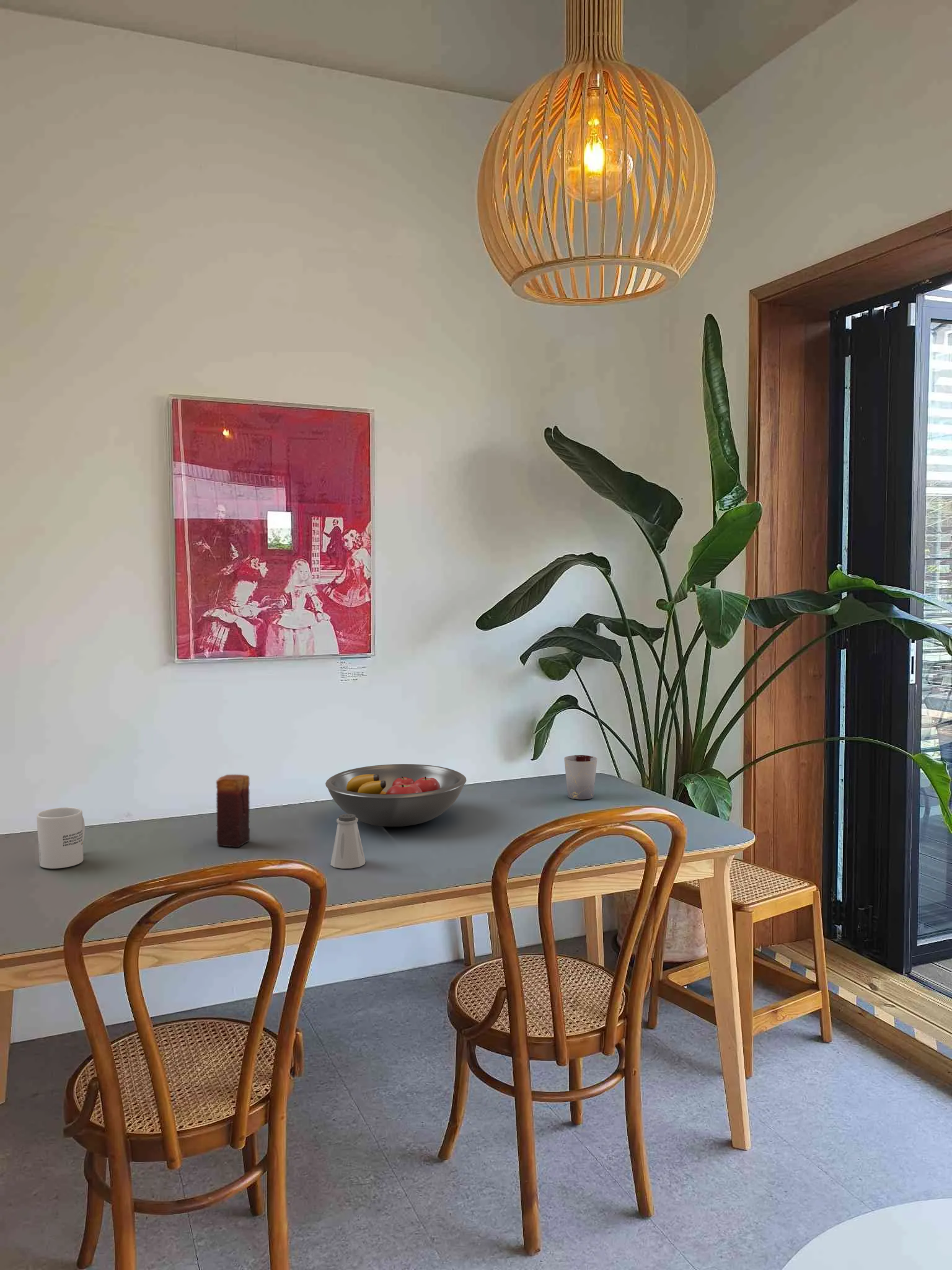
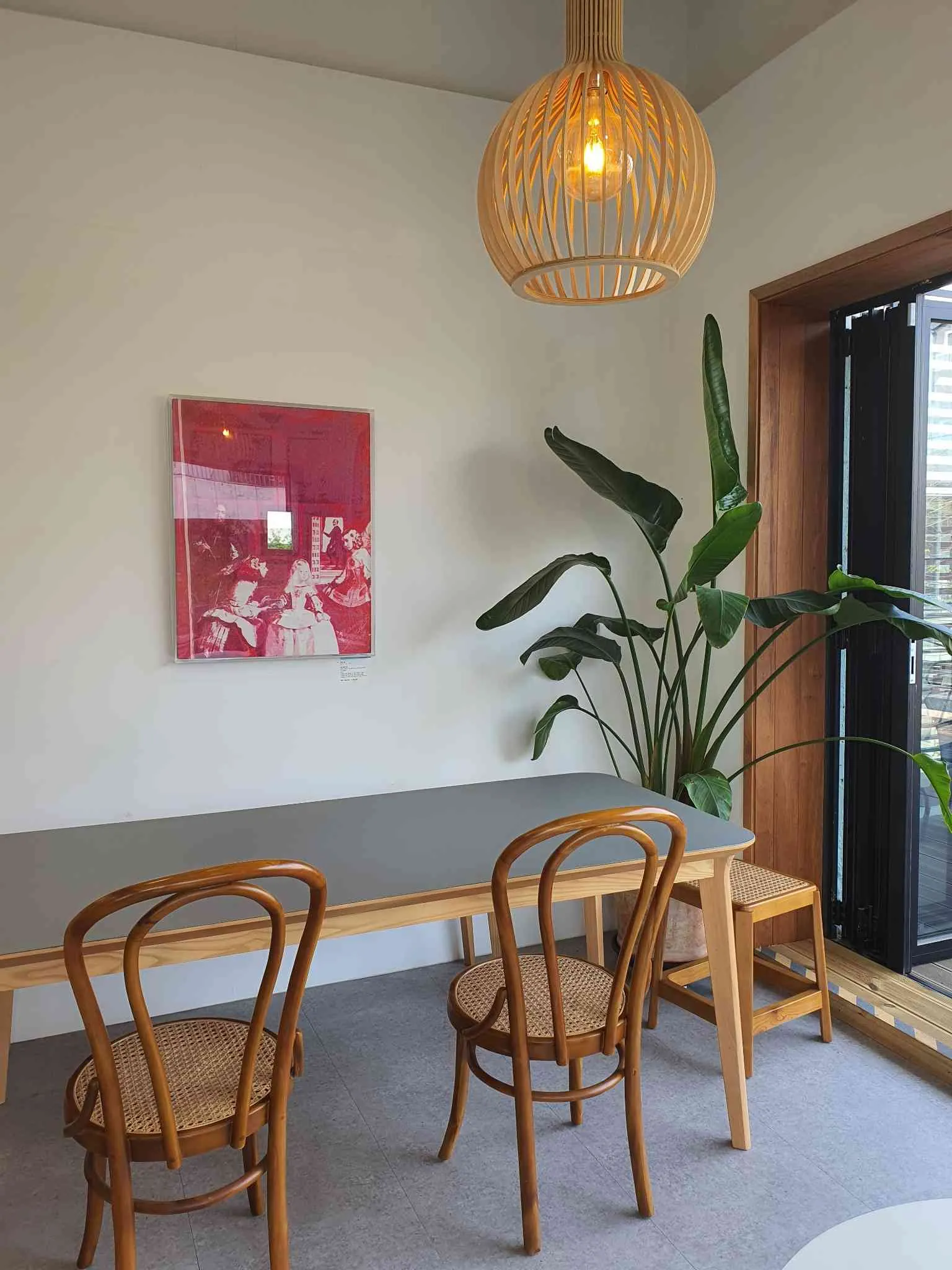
- fruit bowl [325,763,467,827]
- saltshaker [330,814,366,869]
- candle [216,774,250,848]
- cup [563,755,598,800]
- mug [36,807,86,869]
